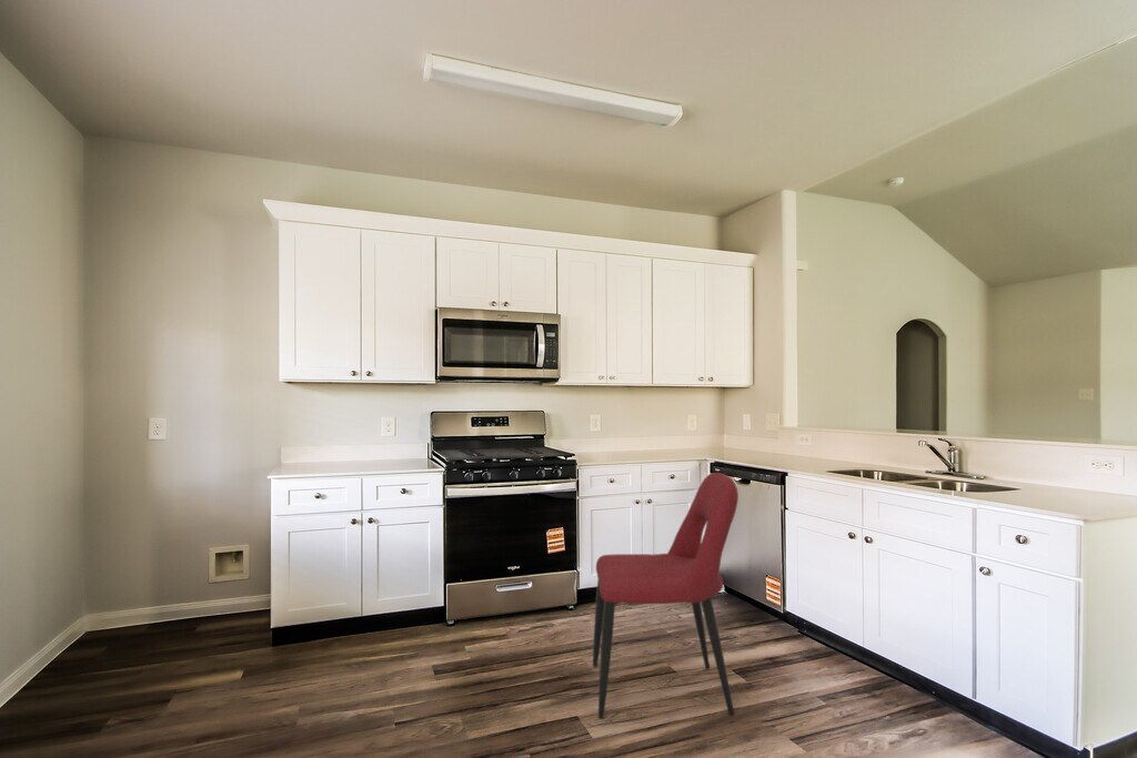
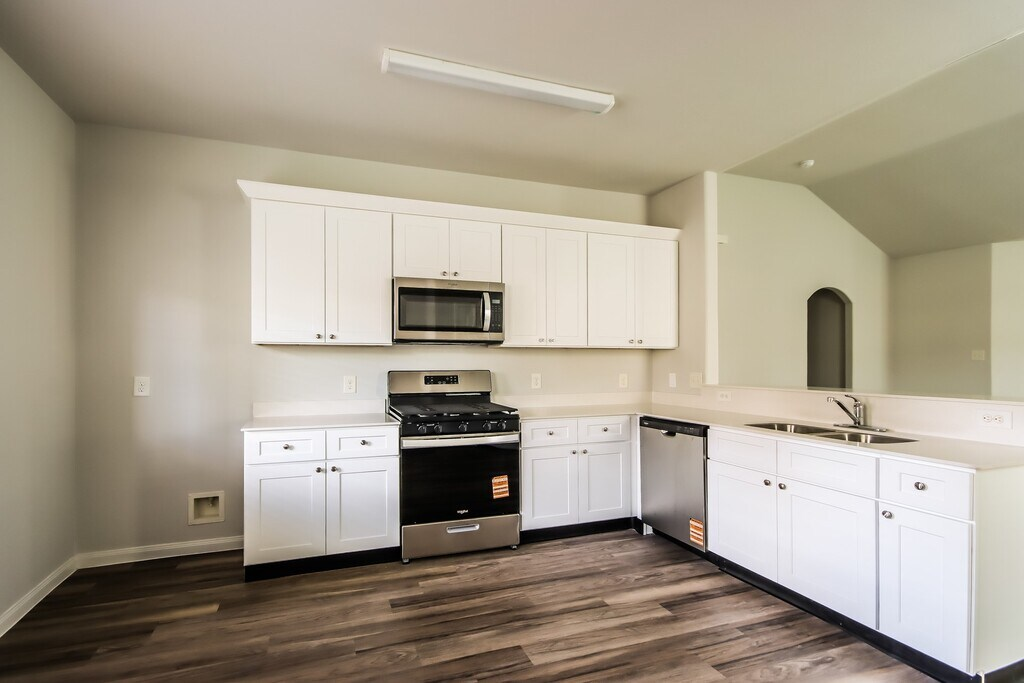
- chair [592,472,739,718]
